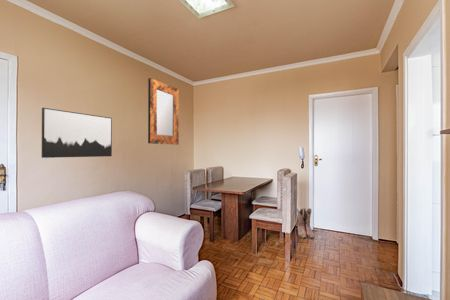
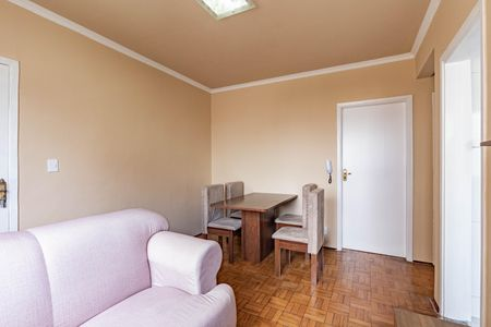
- wall art [41,107,113,159]
- home mirror [147,77,180,146]
- boots [296,207,315,239]
